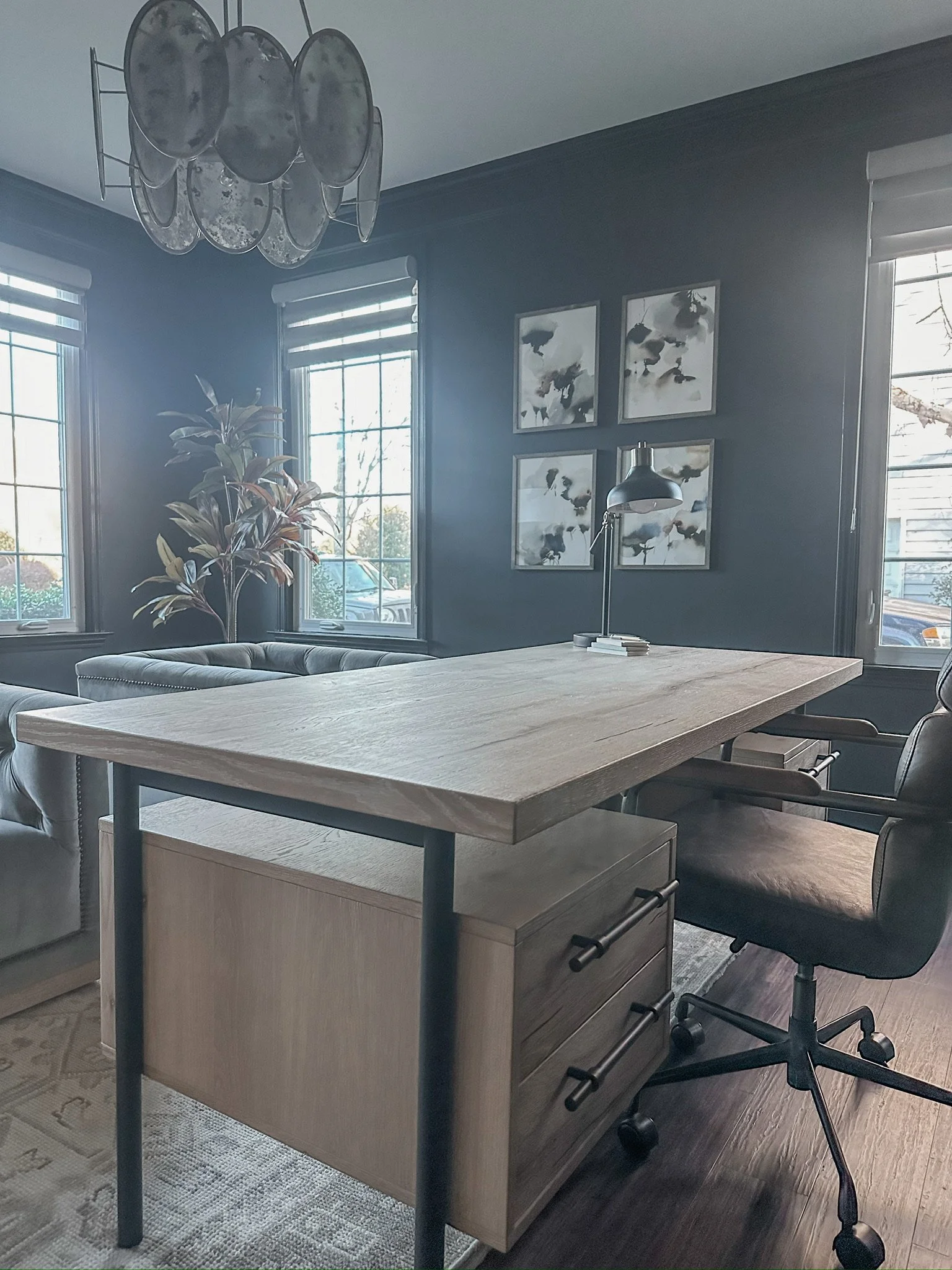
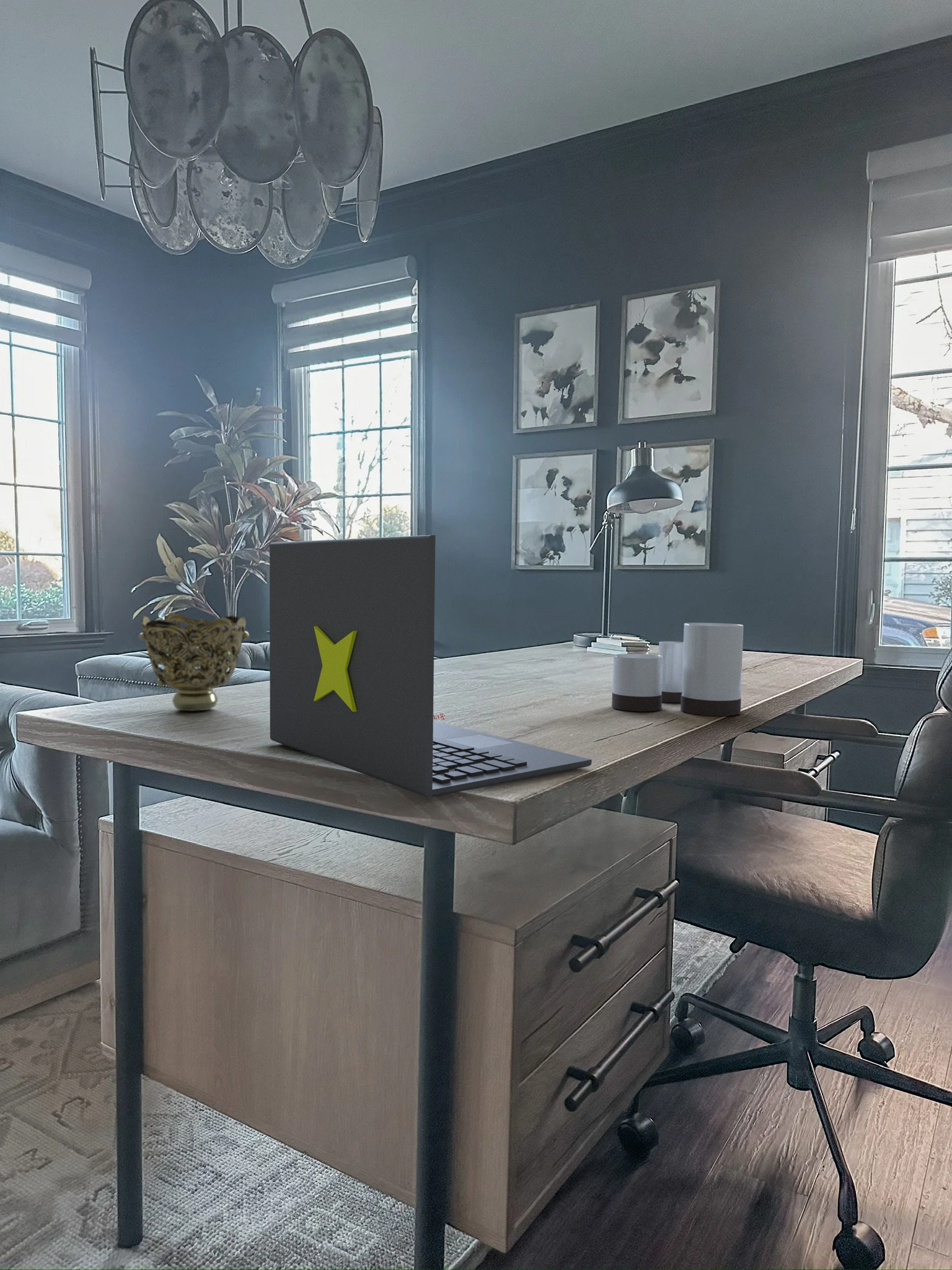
+ laptop [269,535,593,798]
+ candle [611,622,744,716]
+ decorative bowl [138,613,250,711]
